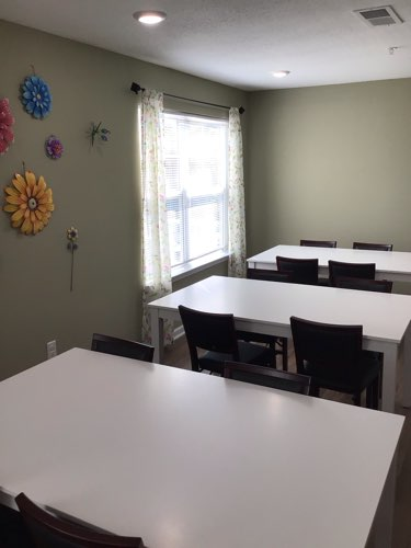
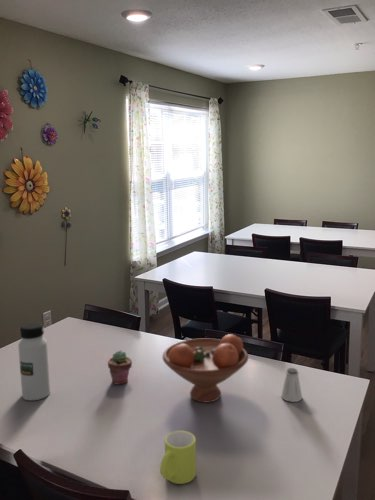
+ potted succulent [107,350,133,386]
+ water bottle [17,322,51,401]
+ saltshaker [280,367,303,403]
+ fruit bowl [162,333,249,404]
+ mug [159,430,197,485]
